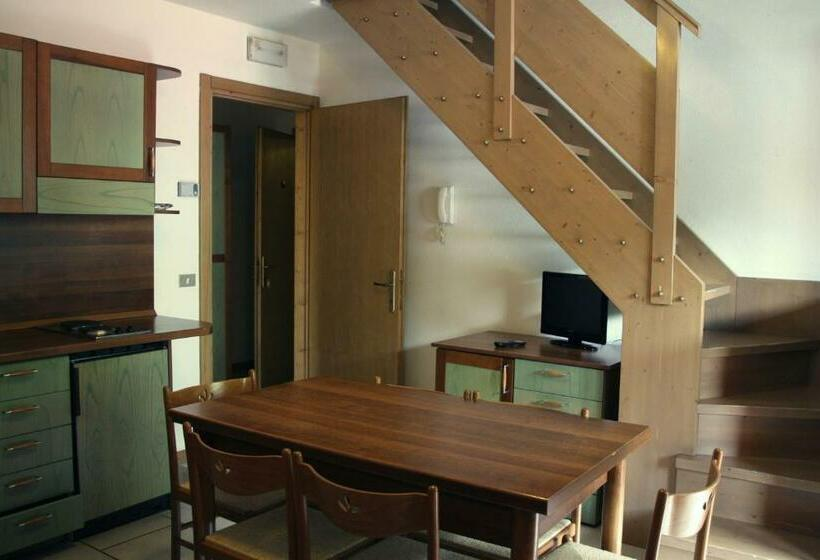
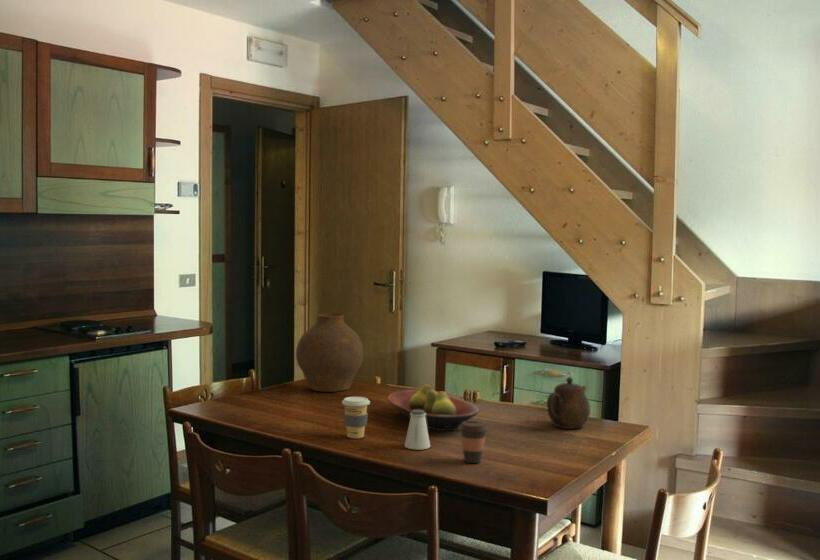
+ teapot [546,376,591,430]
+ fruit bowl [386,383,480,432]
+ coffee cup [458,420,489,464]
+ vase [295,313,364,393]
+ coffee cup [341,396,371,439]
+ saltshaker [404,410,431,451]
